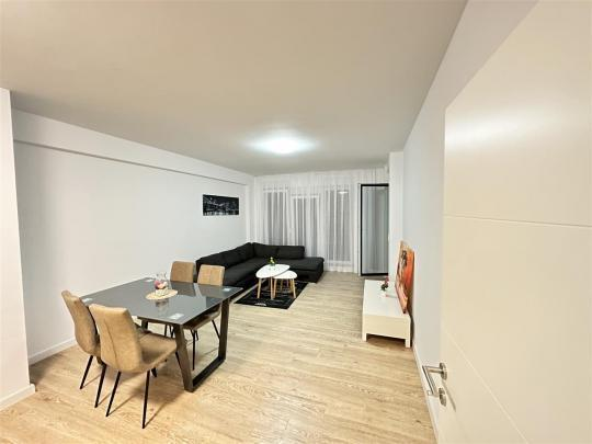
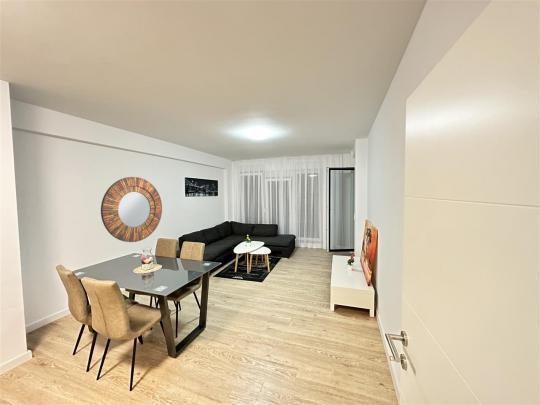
+ home mirror [100,176,163,243]
